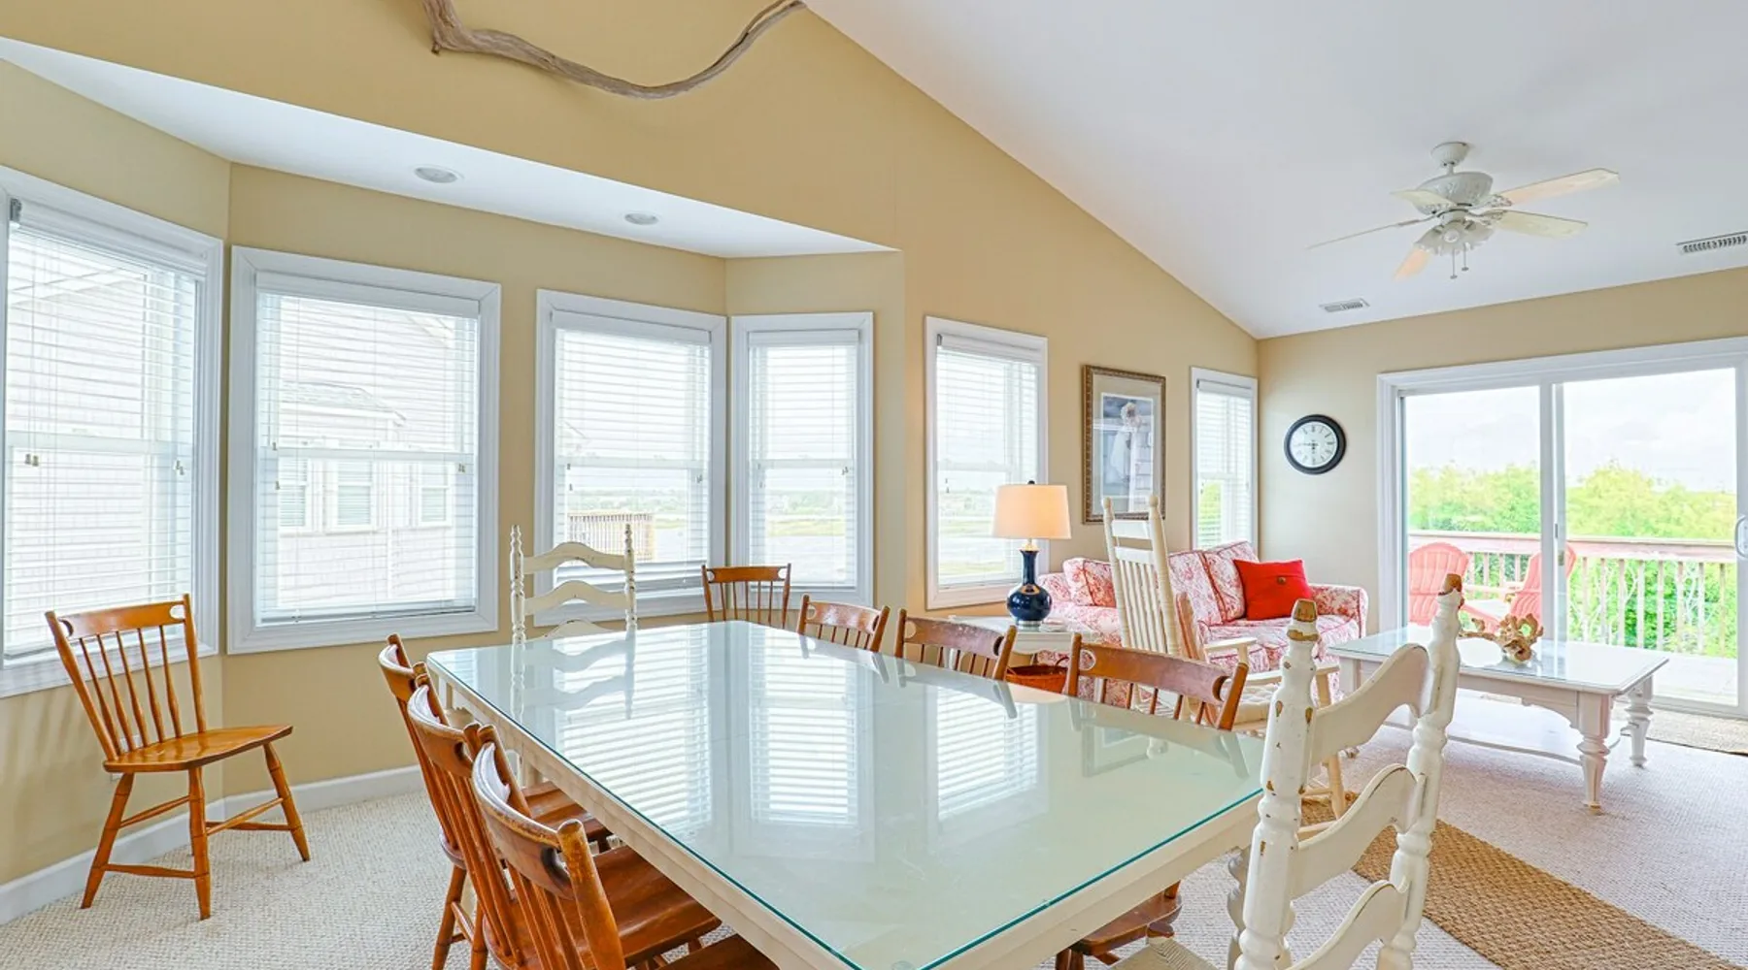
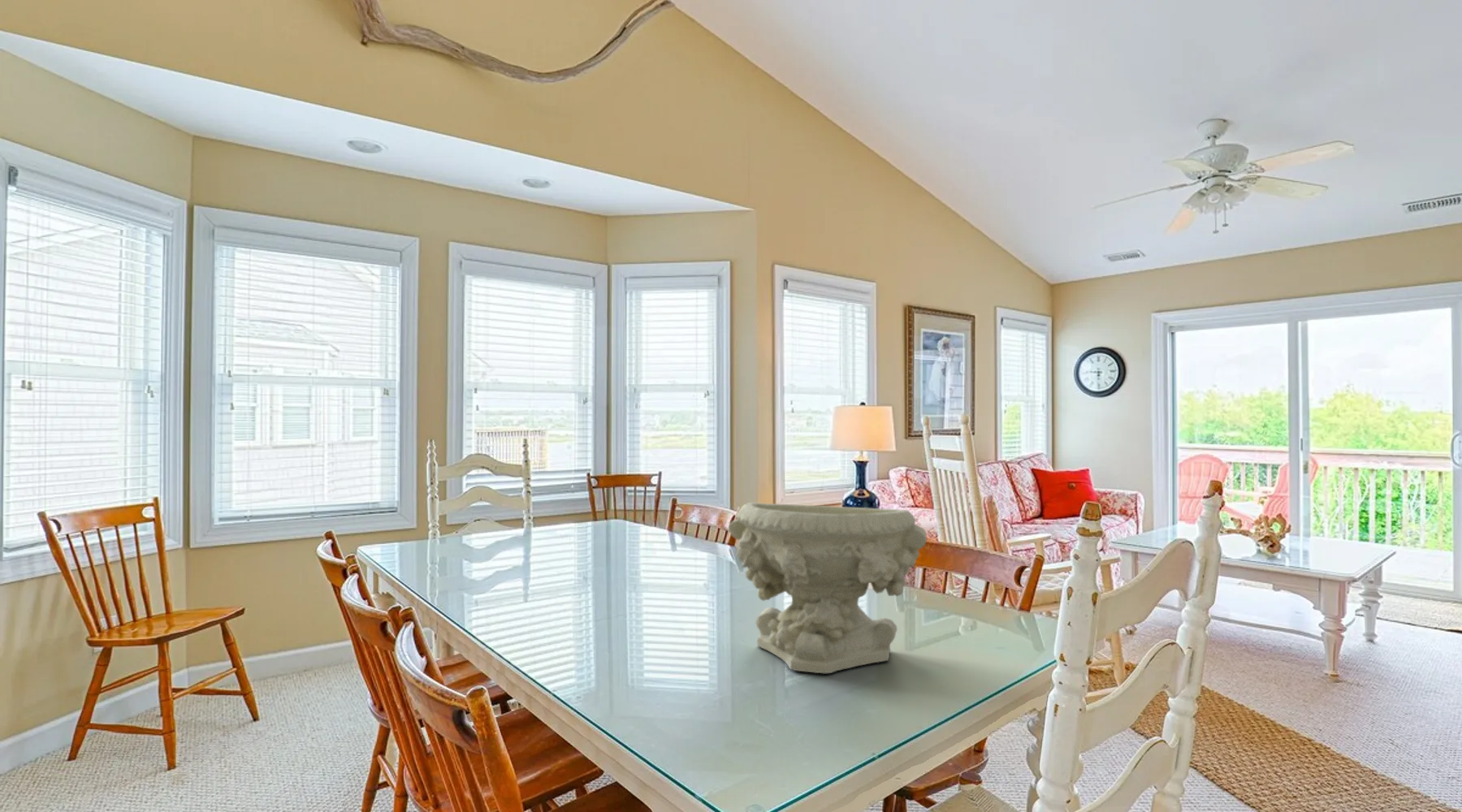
+ decorative bowl [728,502,928,674]
